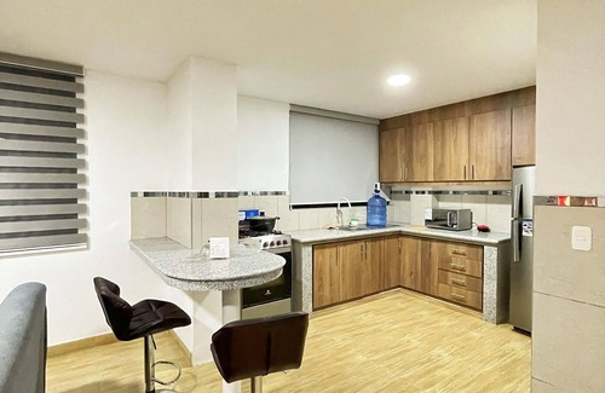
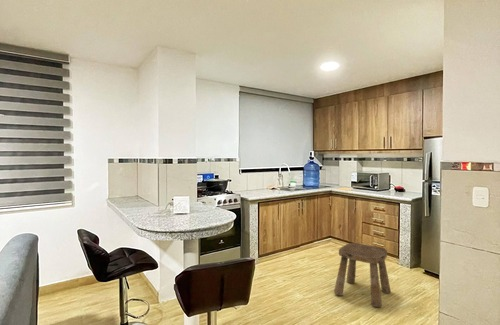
+ stool [333,242,392,308]
